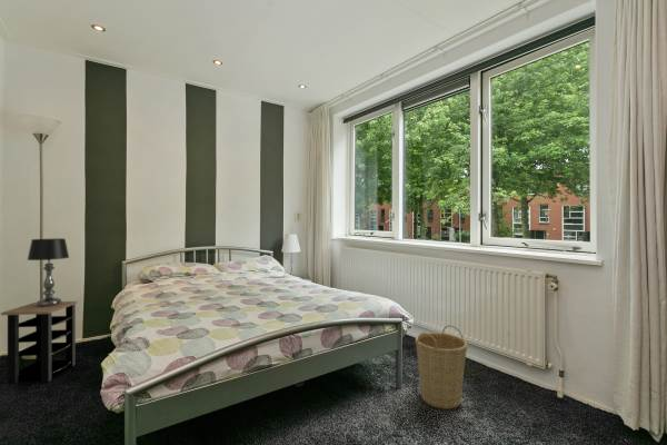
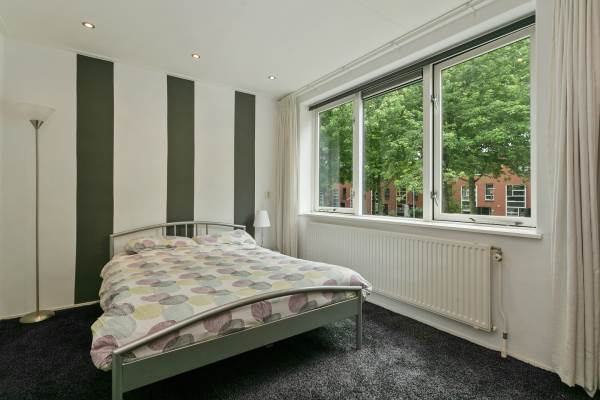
- side table [0,300,78,385]
- table lamp [27,237,70,307]
- basket [415,324,468,411]
